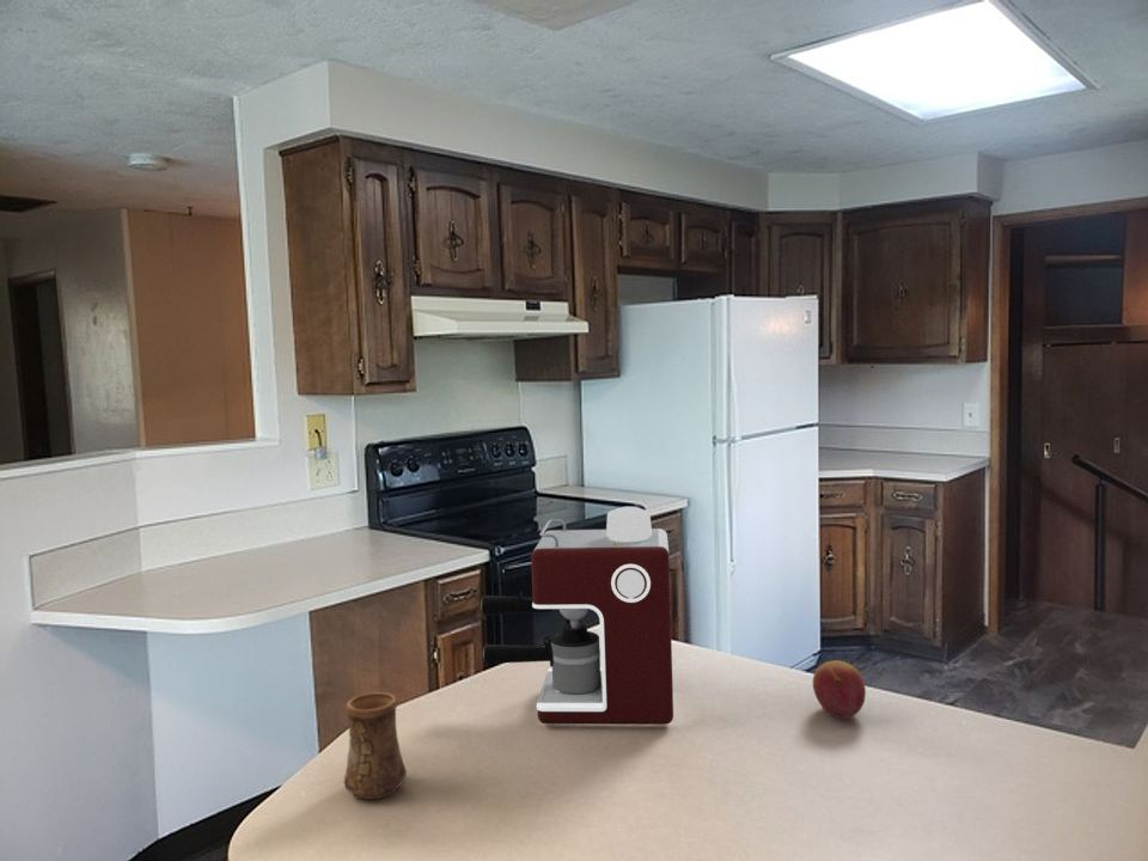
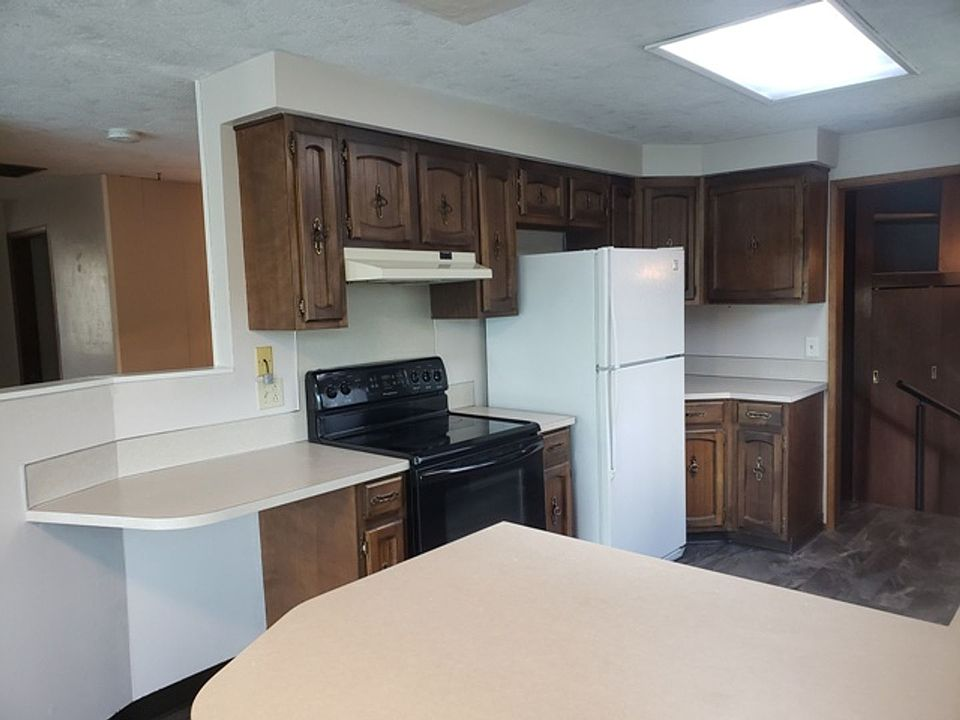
- cup [343,691,408,801]
- coffee maker [480,506,674,726]
- fruit [812,659,867,720]
